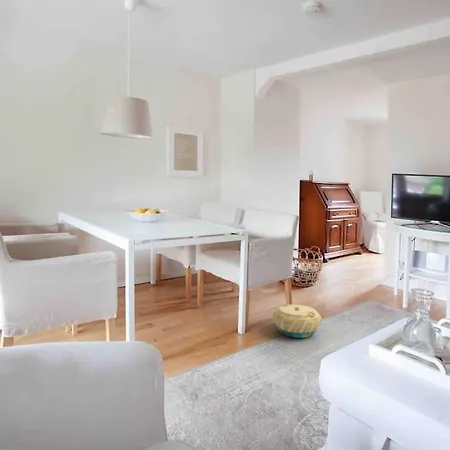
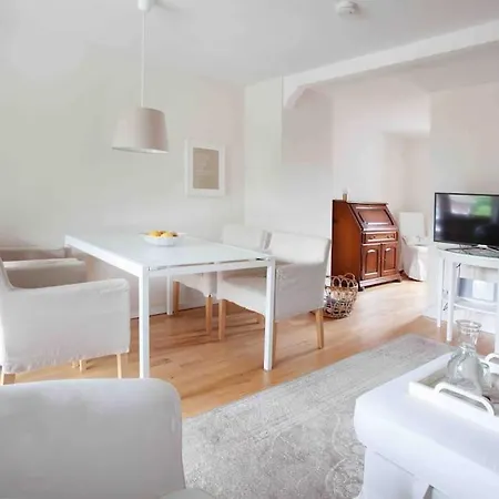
- basket [272,303,323,339]
